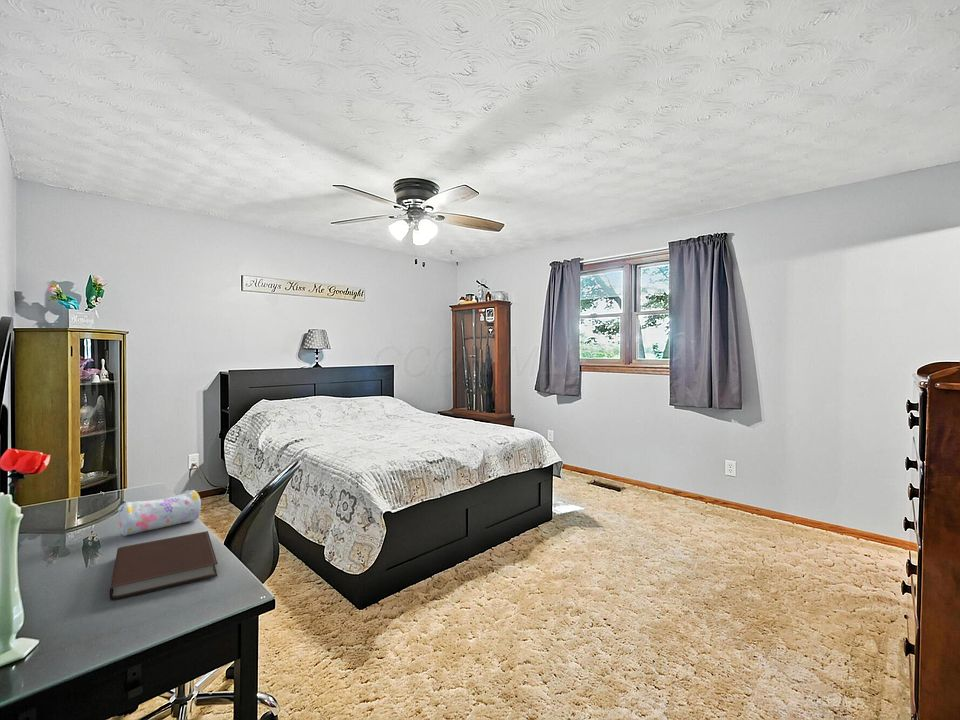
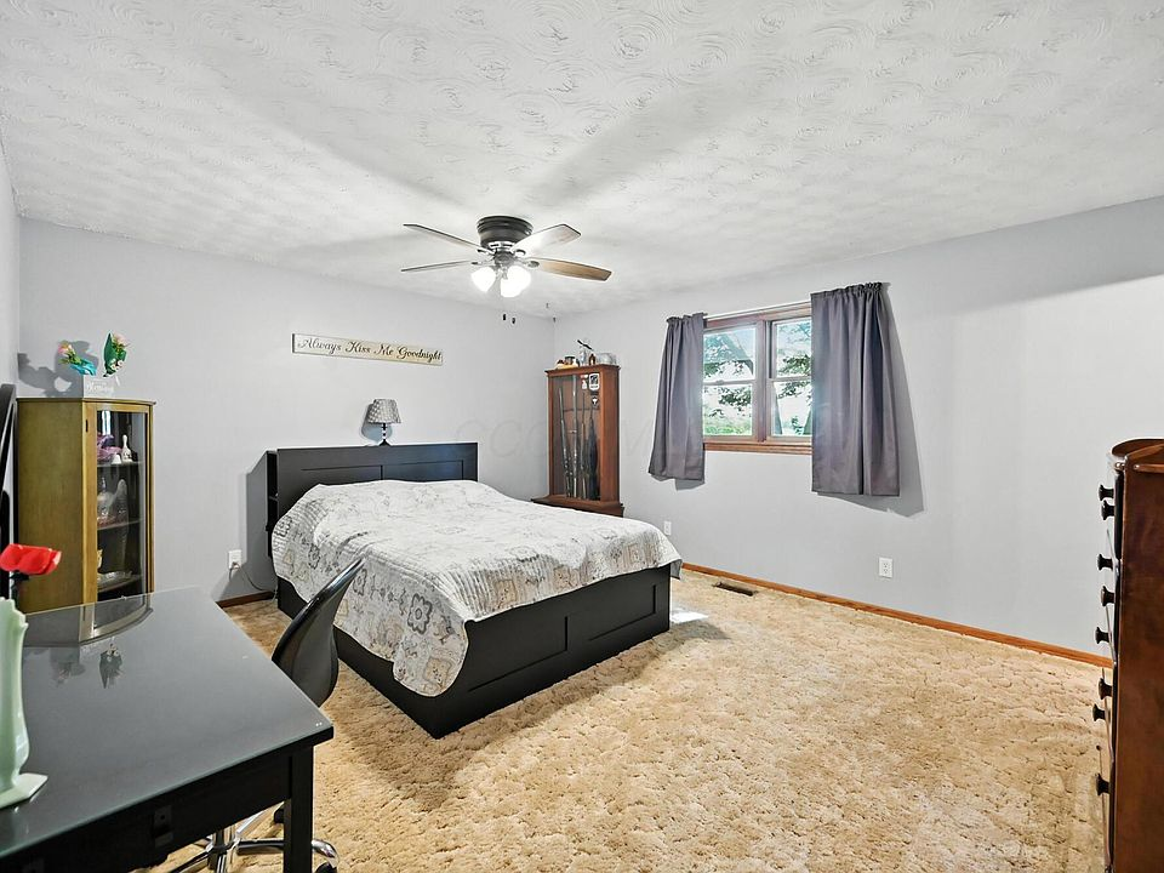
- pencil case [117,489,202,537]
- notebook [109,530,219,601]
